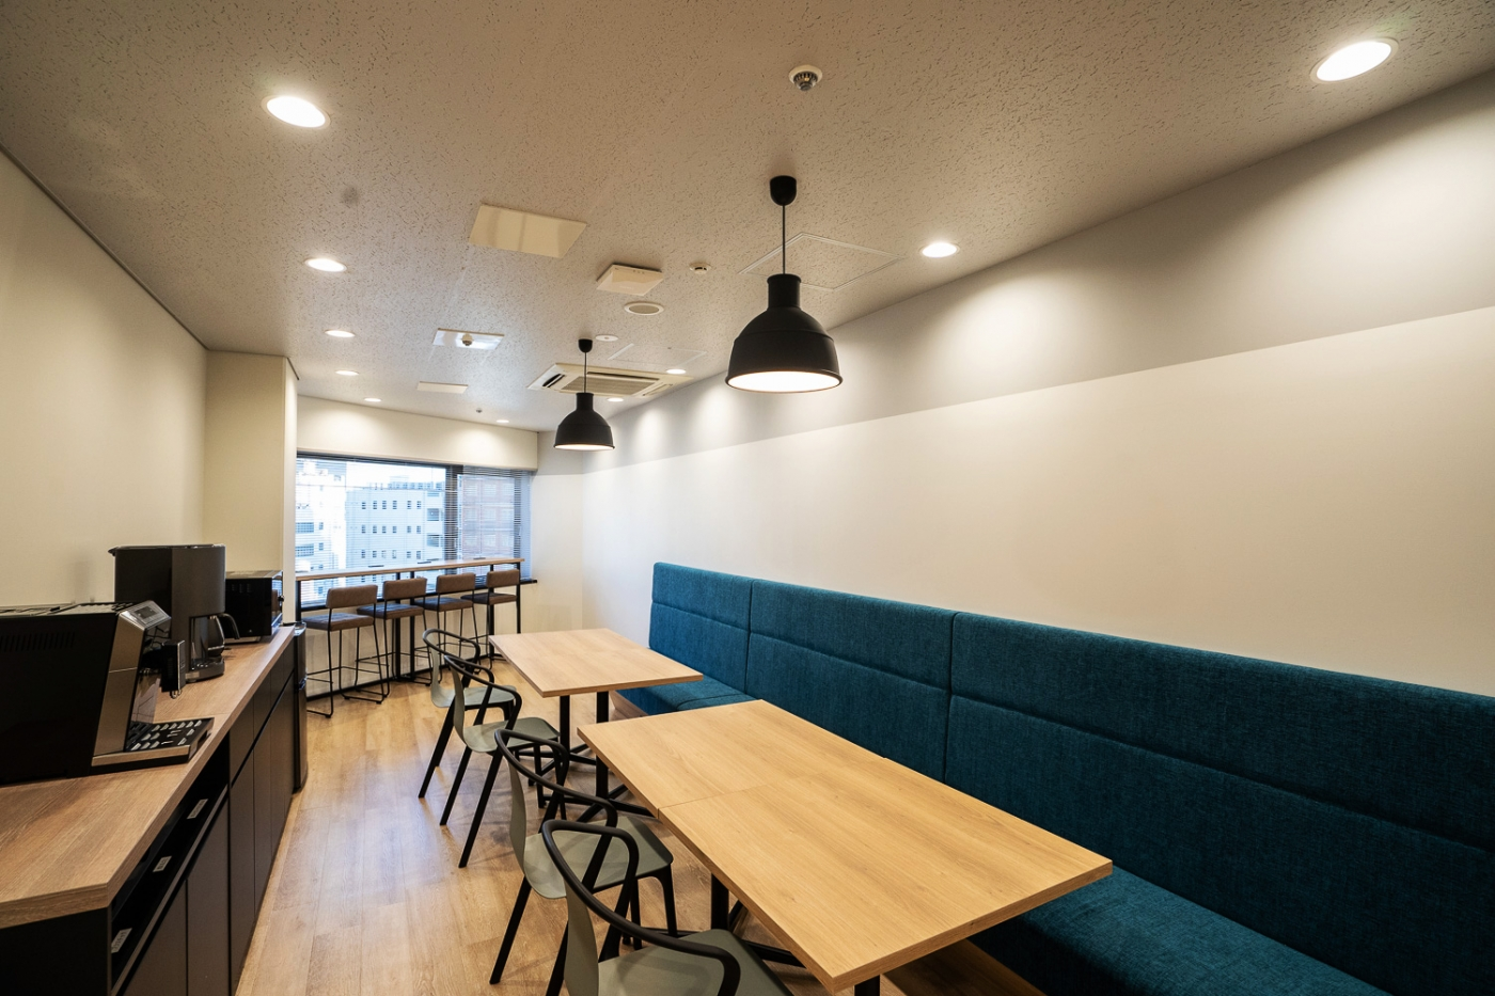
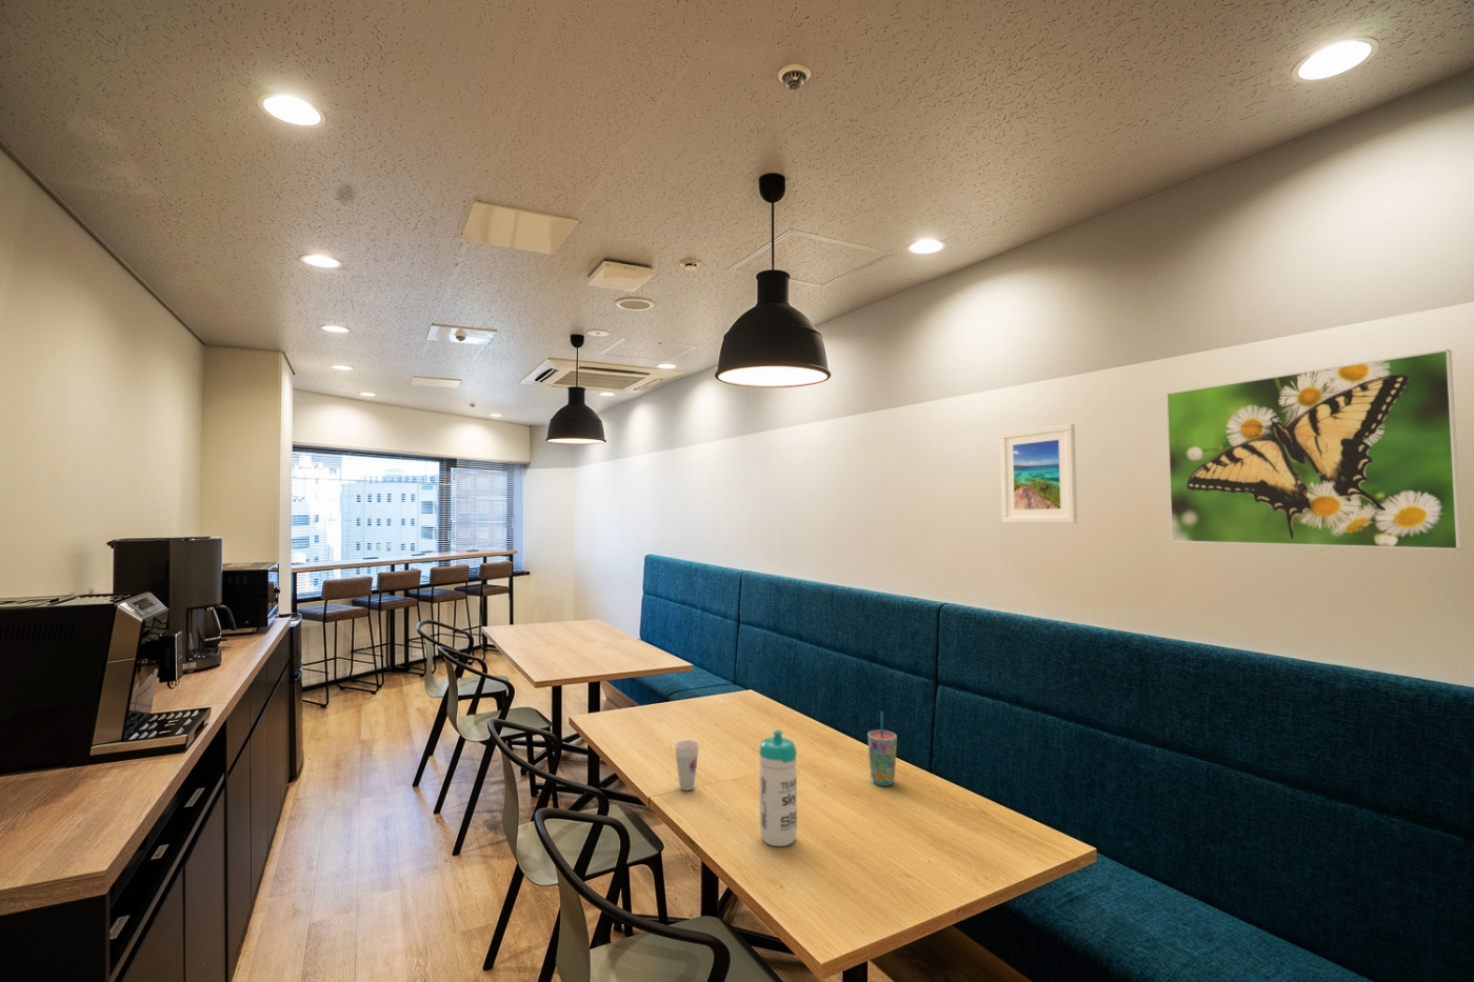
+ cup [867,710,898,787]
+ water bottle [758,730,798,847]
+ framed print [999,423,1078,524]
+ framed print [1166,349,1463,550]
+ cup [674,739,700,791]
